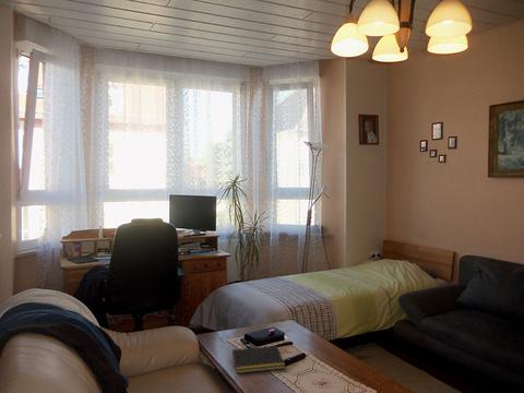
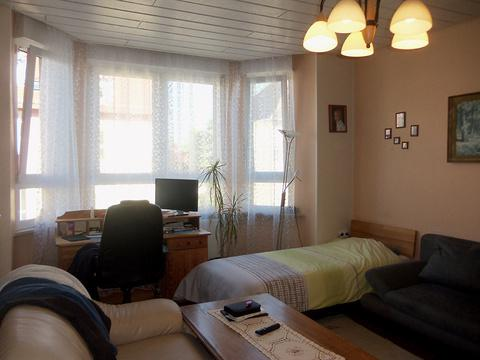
- notepad [230,345,286,374]
